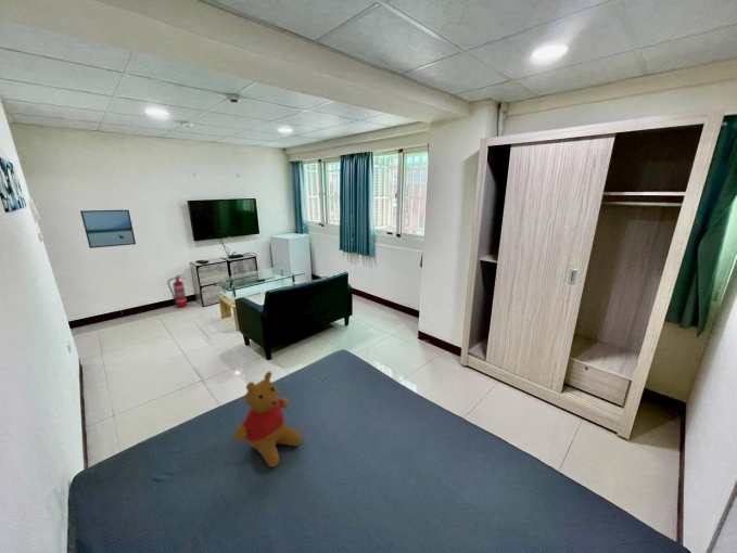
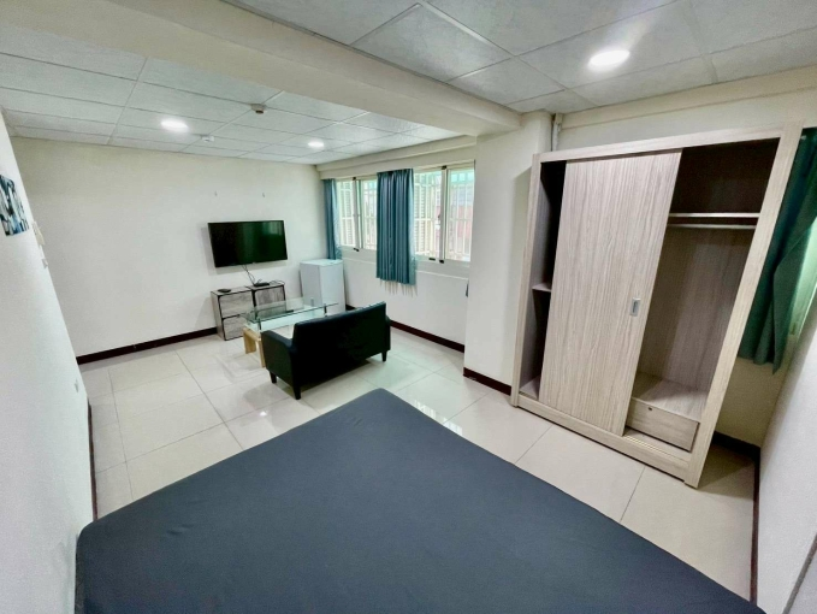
- teddy bear [233,371,303,468]
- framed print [79,209,137,249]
- fire extinguisher [166,272,188,308]
